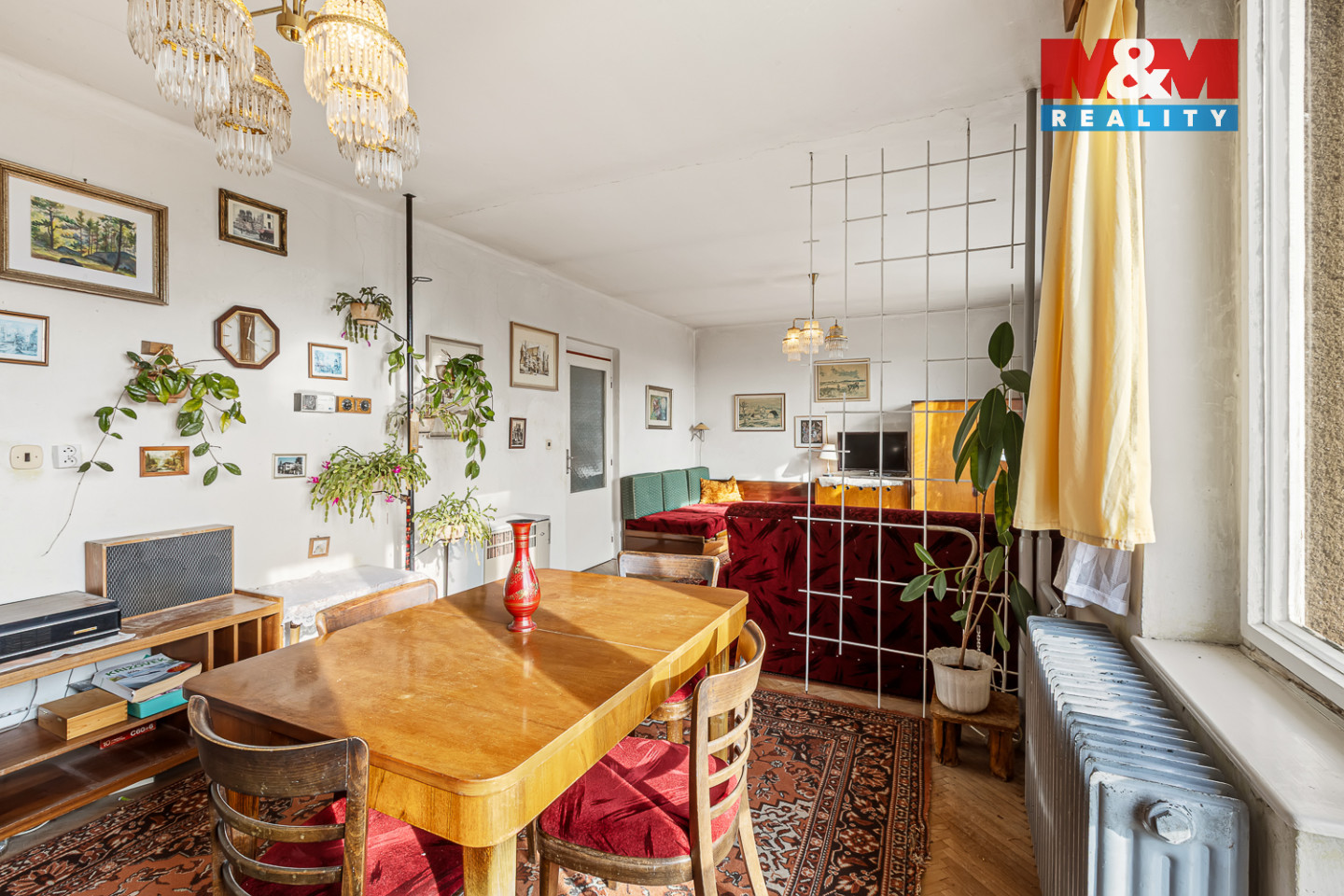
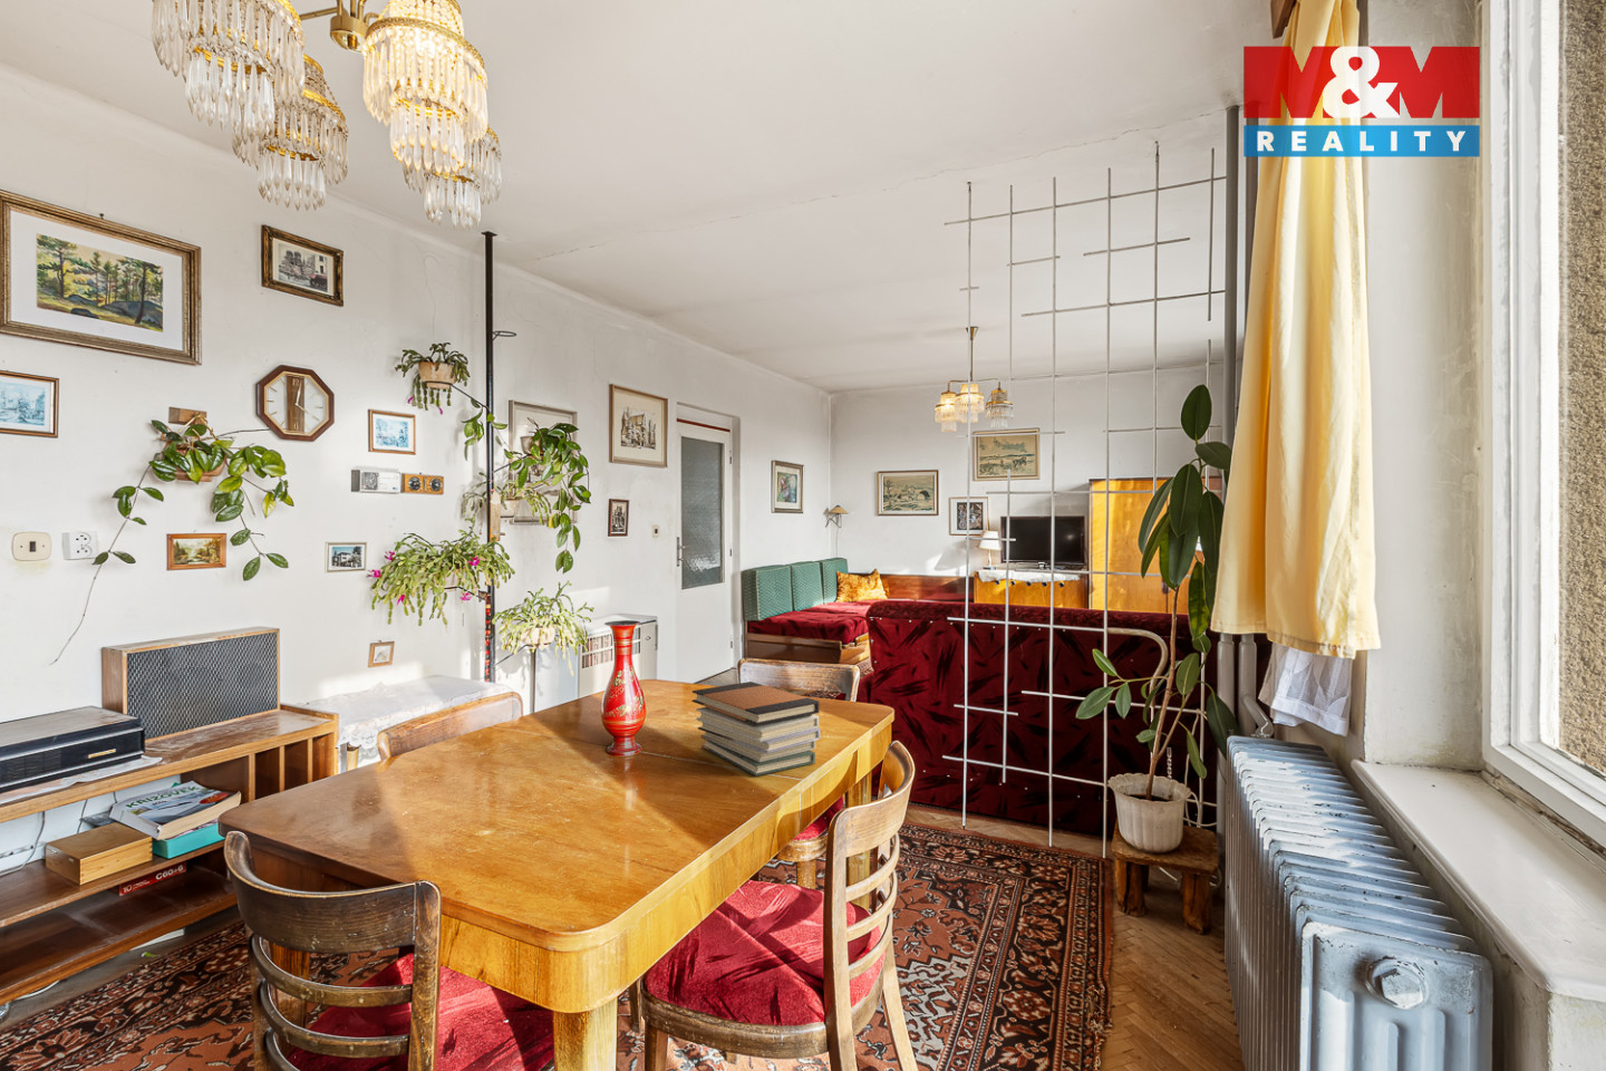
+ book stack [691,680,821,778]
